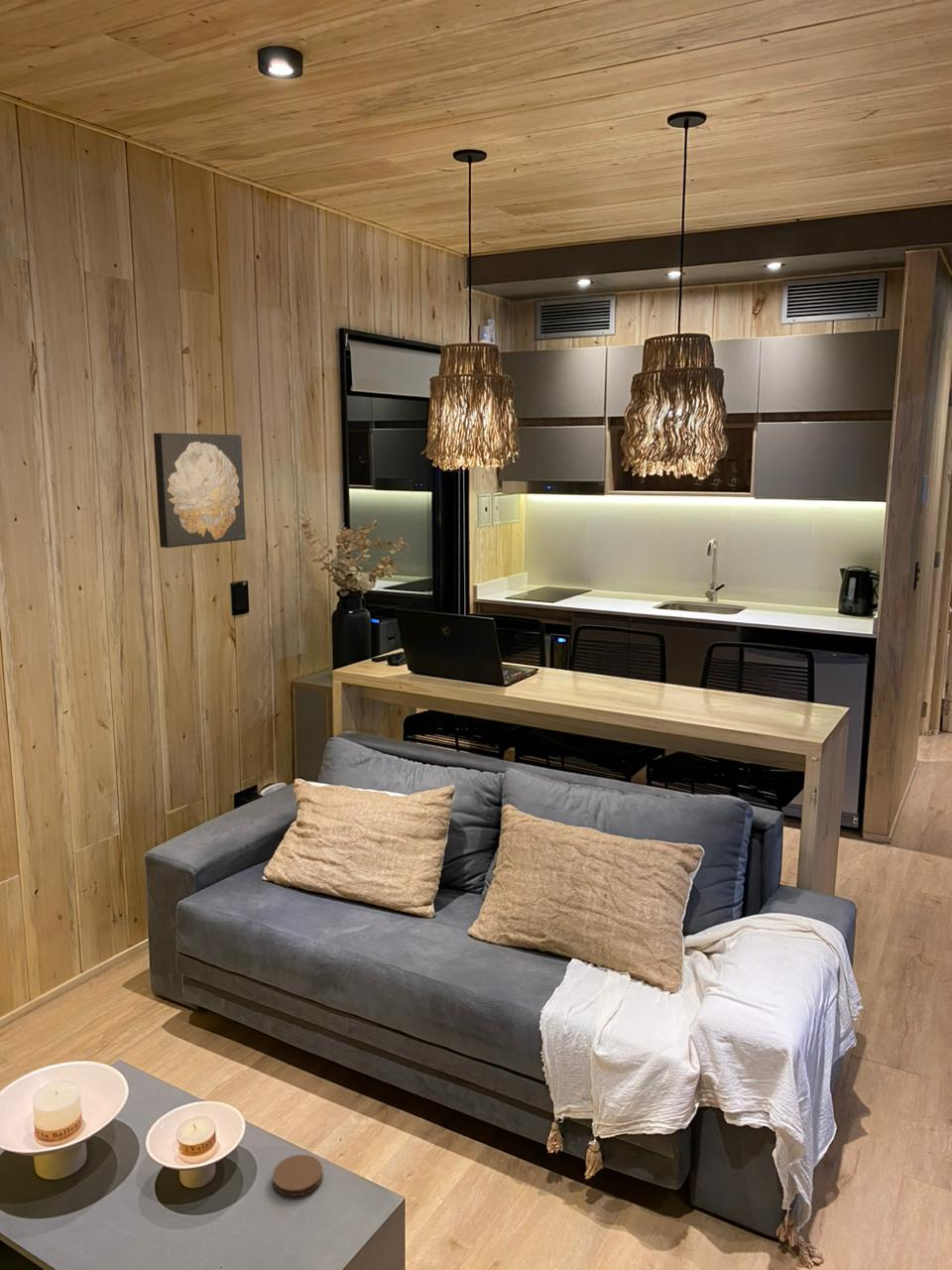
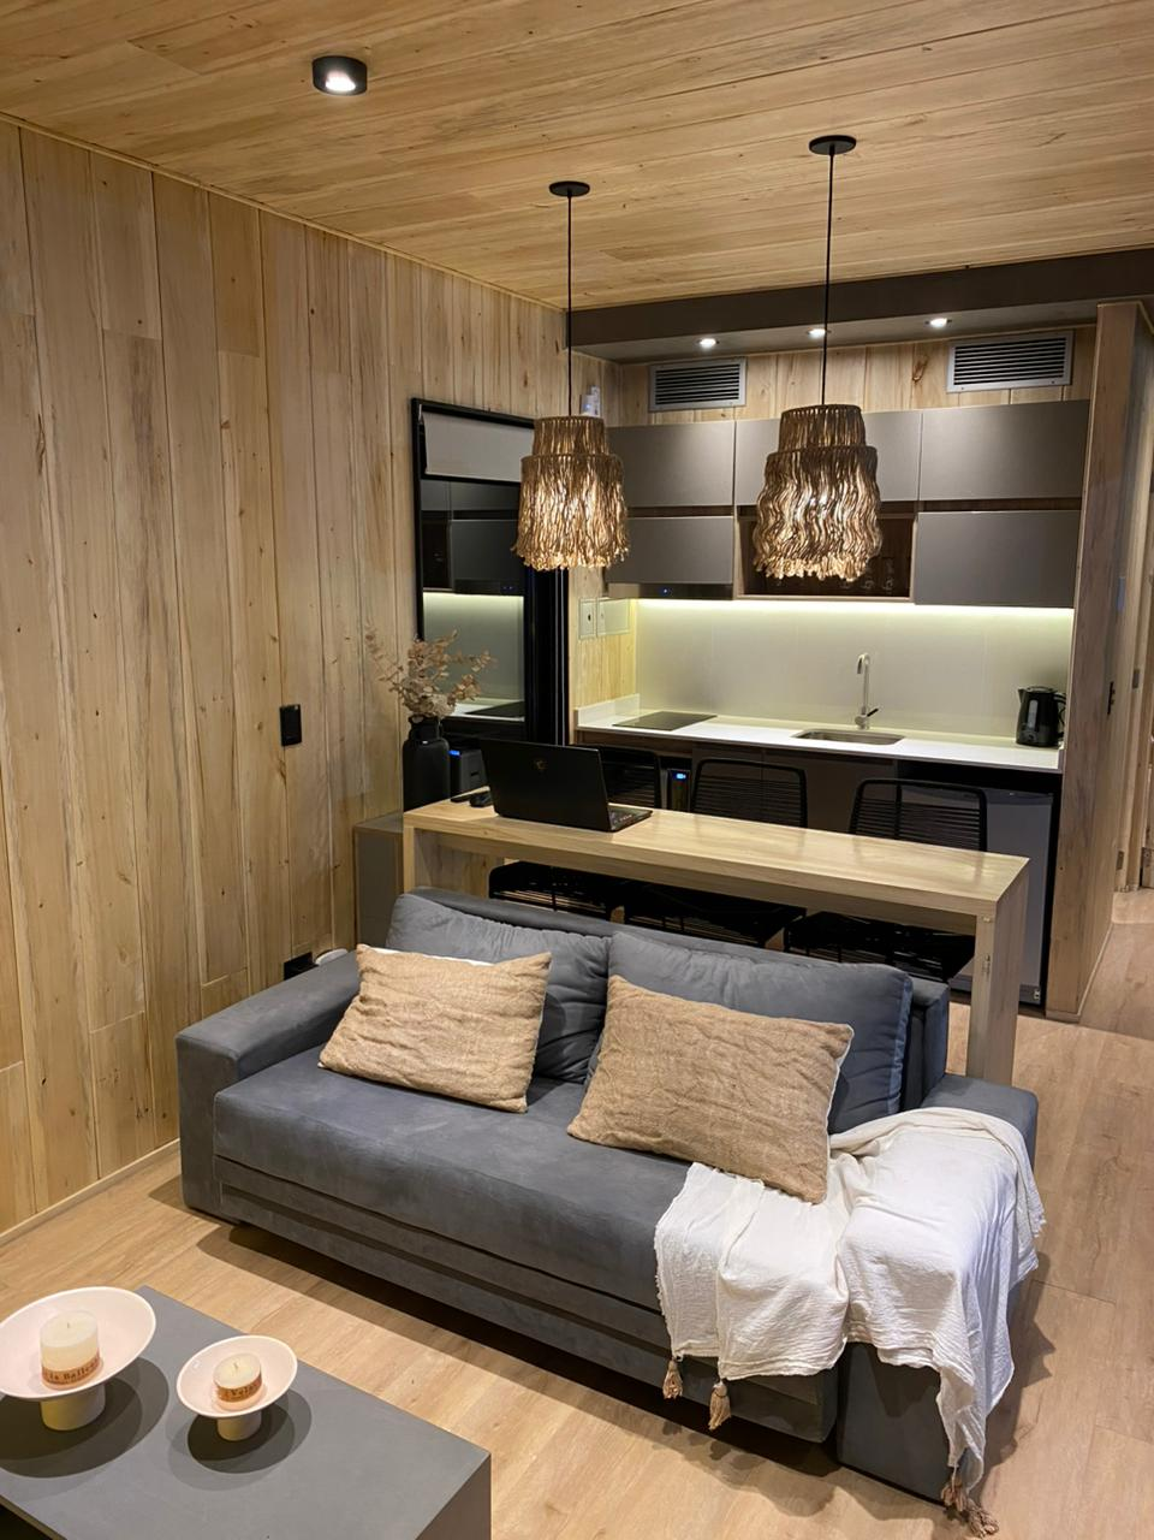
- coaster [272,1154,323,1198]
- wall art [153,433,247,549]
